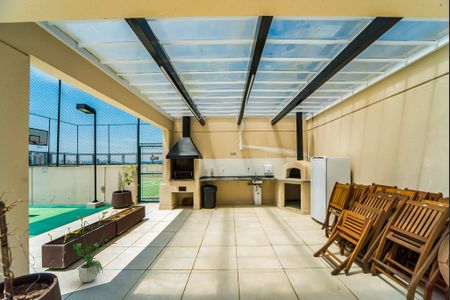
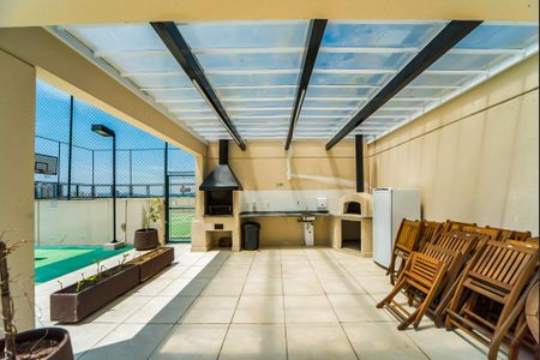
- potted plant [72,232,108,283]
